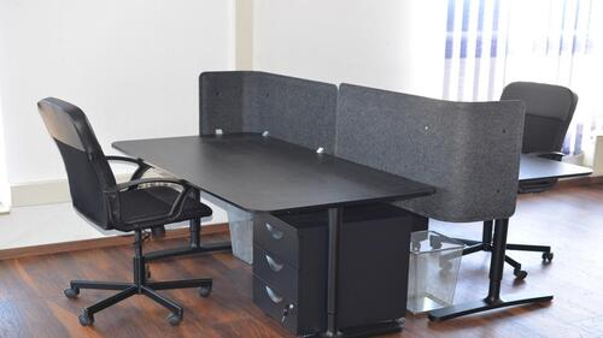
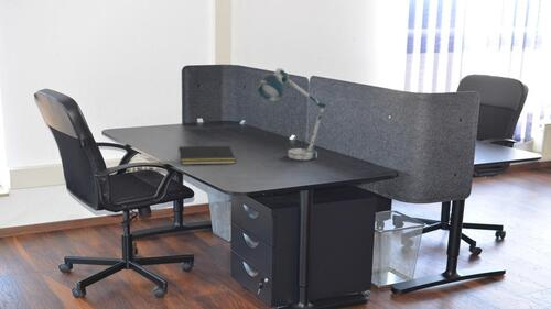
+ desk lamp [256,67,327,161]
+ notepad [176,145,236,166]
